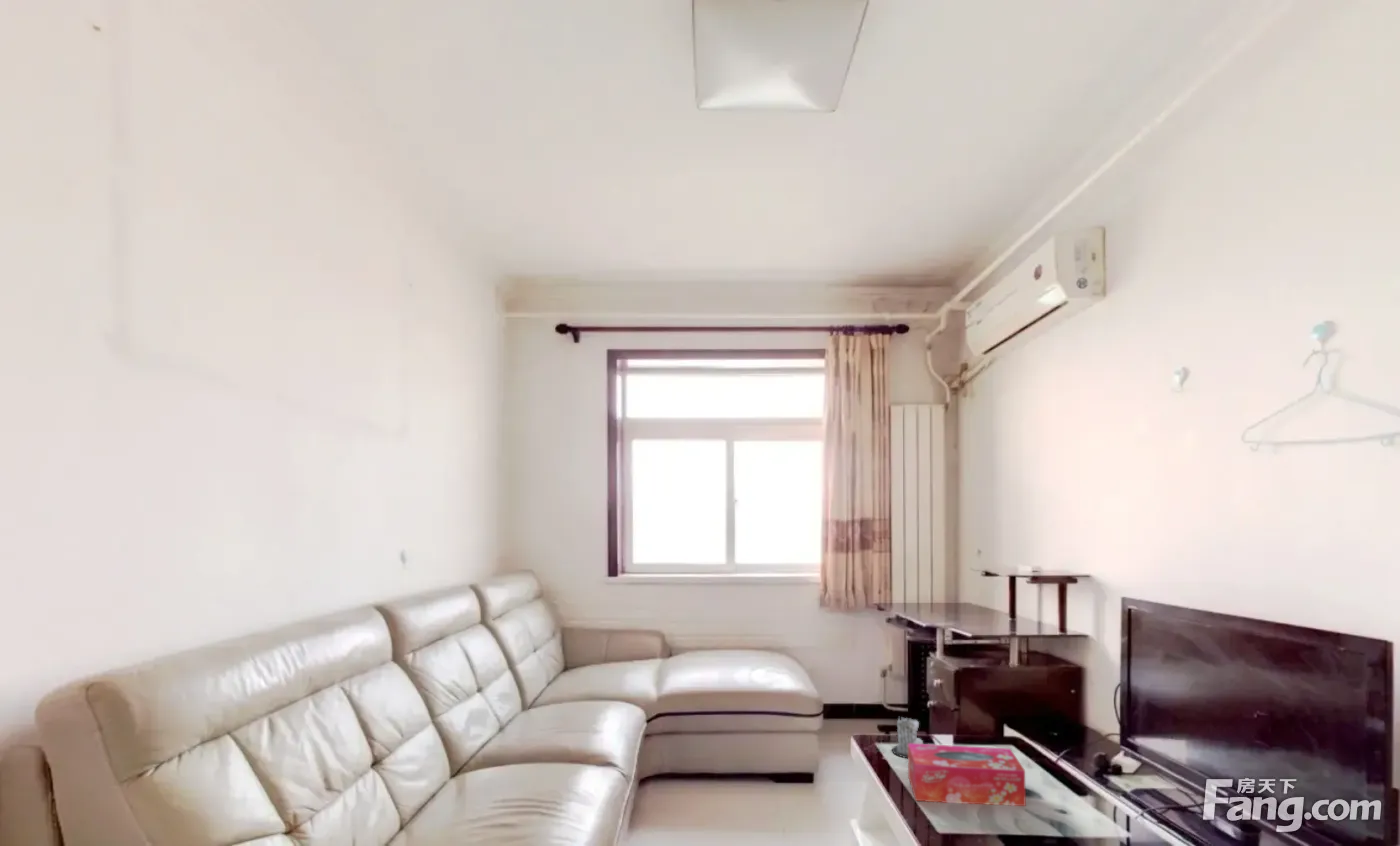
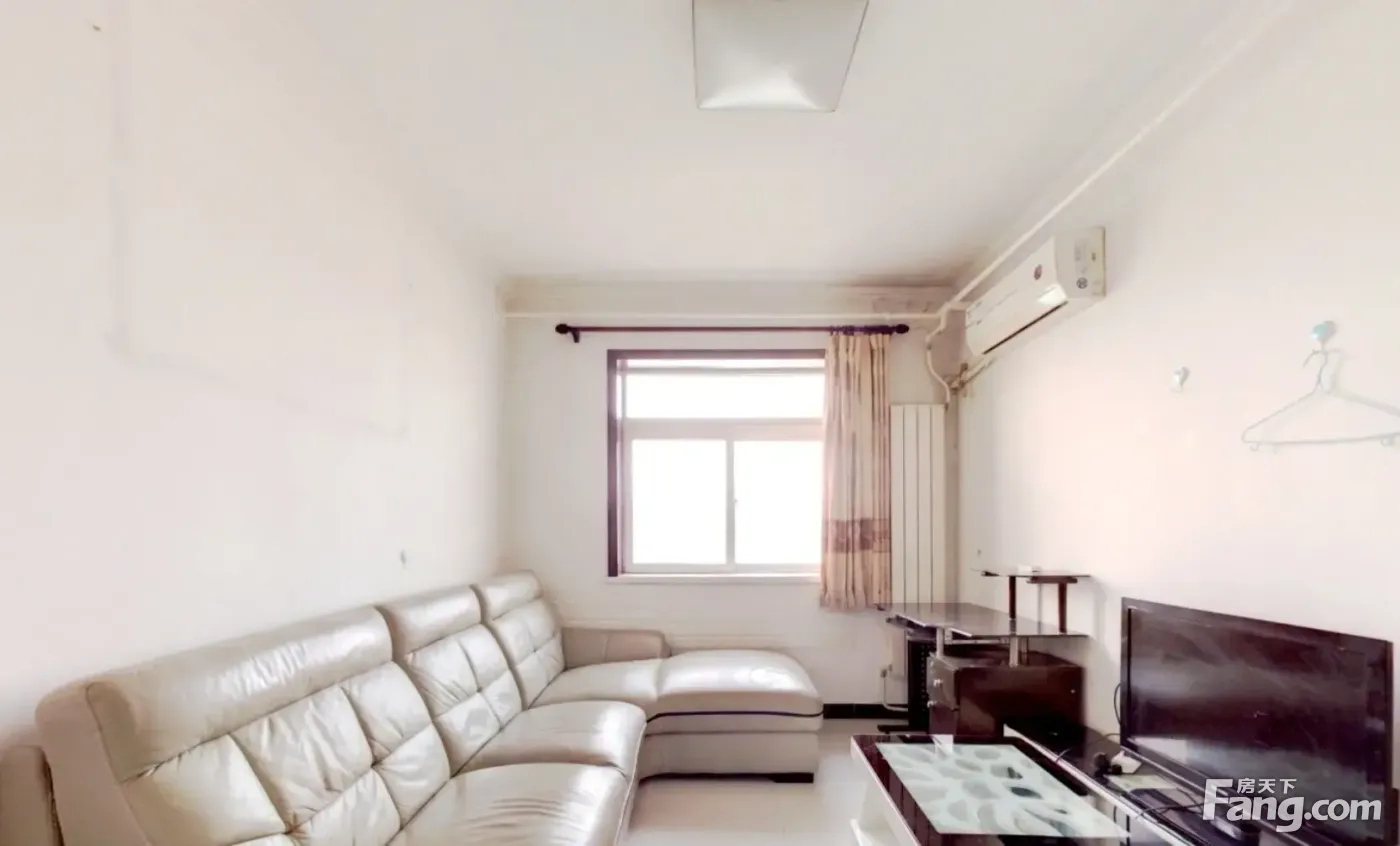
- tissue box [907,743,1027,807]
- candle [891,716,924,759]
